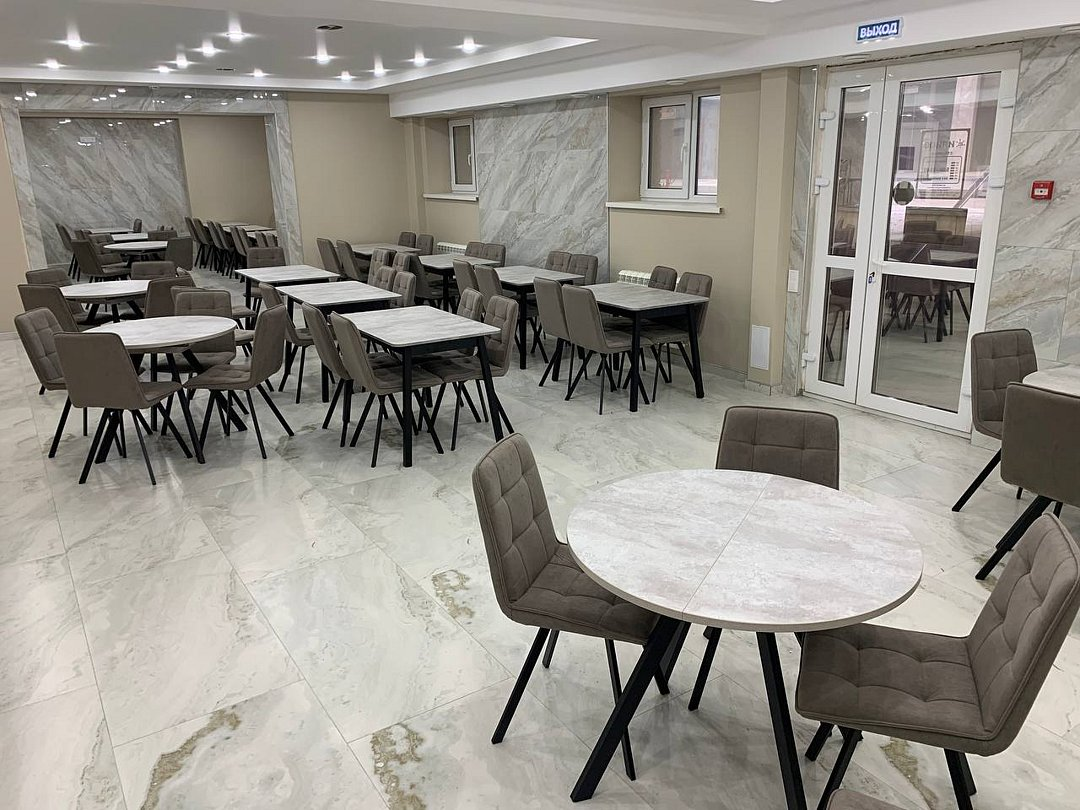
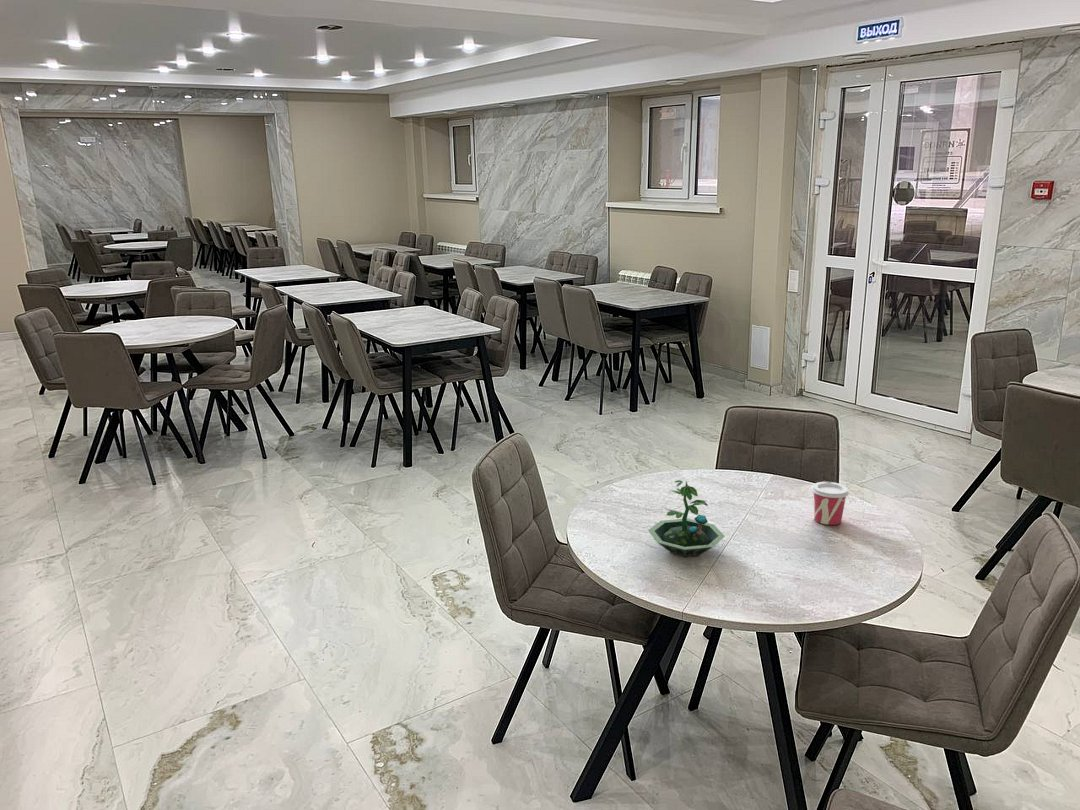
+ cup [810,481,850,526]
+ terrarium [647,479,726,558]
